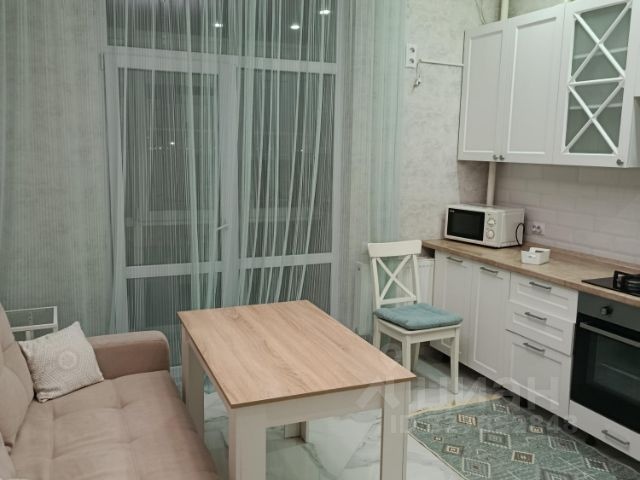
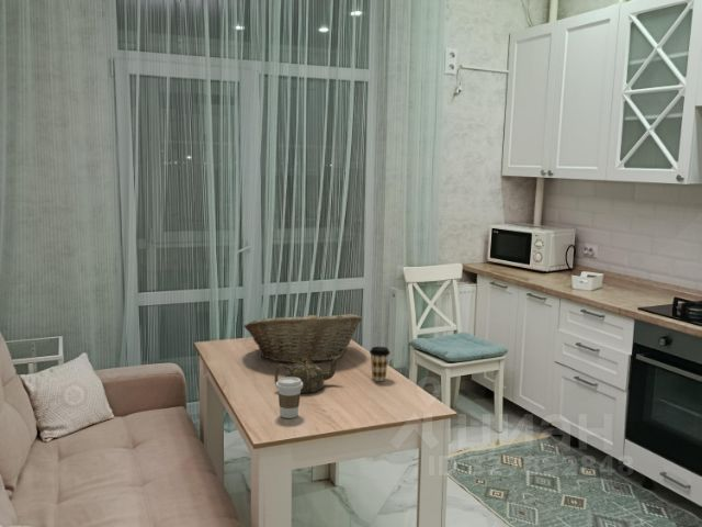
+ teapot [274,356,341,394]
+ fruit basket [242,310,363,363]
+ coffee cup [275,377,303,419]
+ coffee cup [369,346,392,382]
